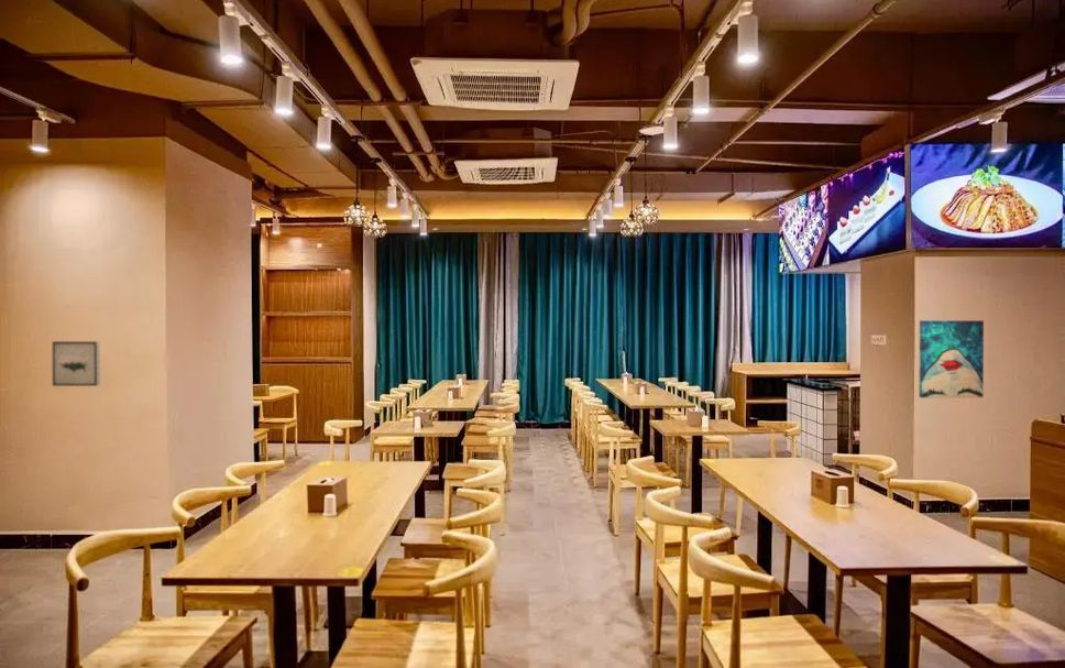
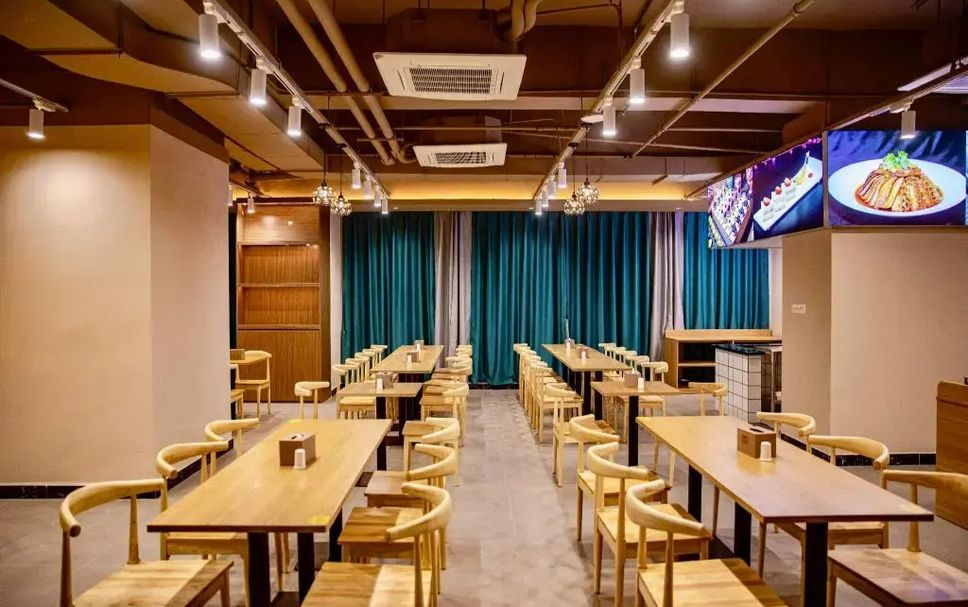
- wall art [52,340,101,387]
- wall art [918,319,985,398]
